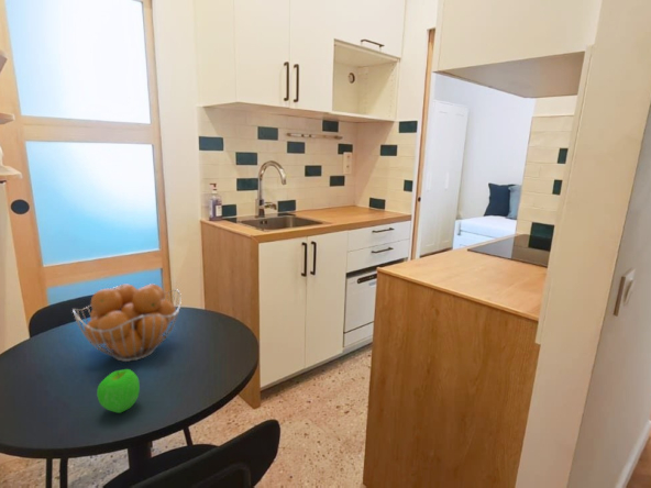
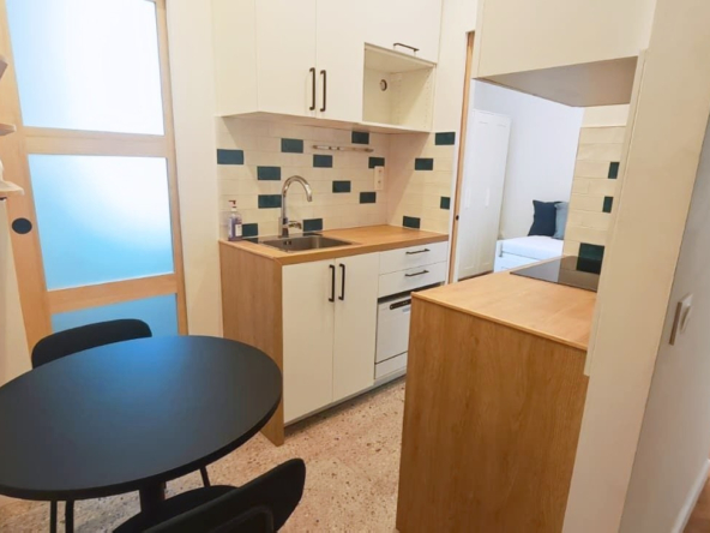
- apple [96,368,141,414]
- fruit basket [71,282,183,363]
